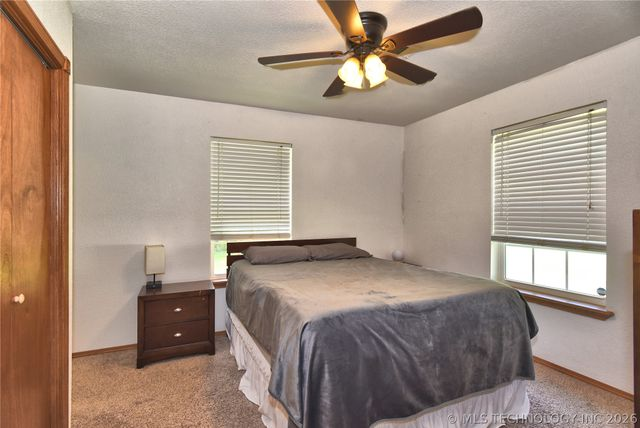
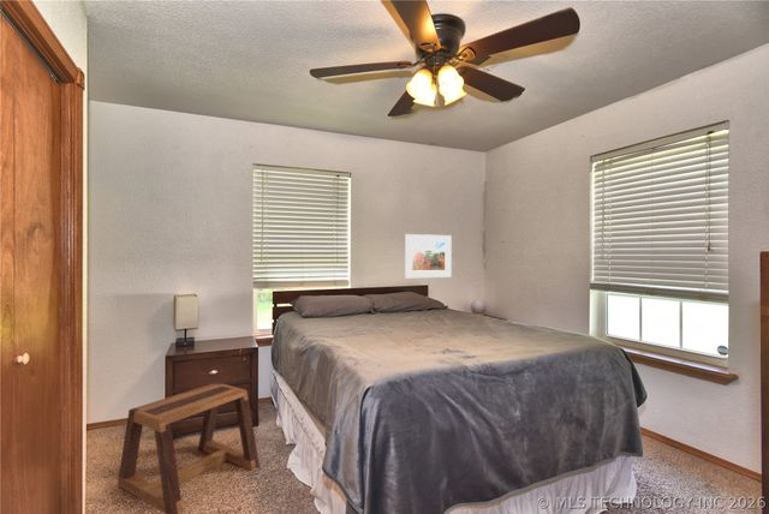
+ stool [117,382,261,514]
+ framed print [404,233,453,279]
